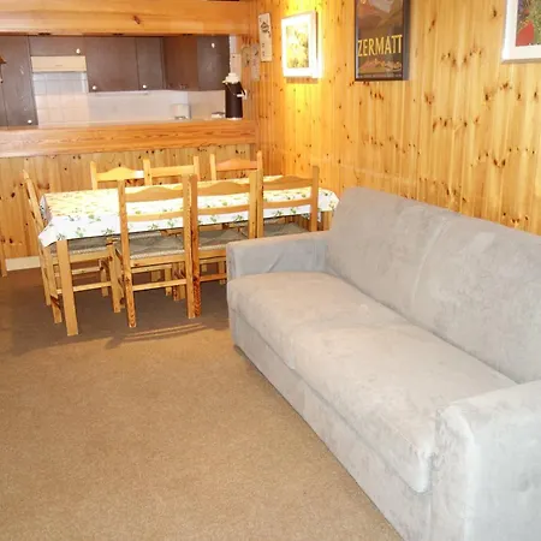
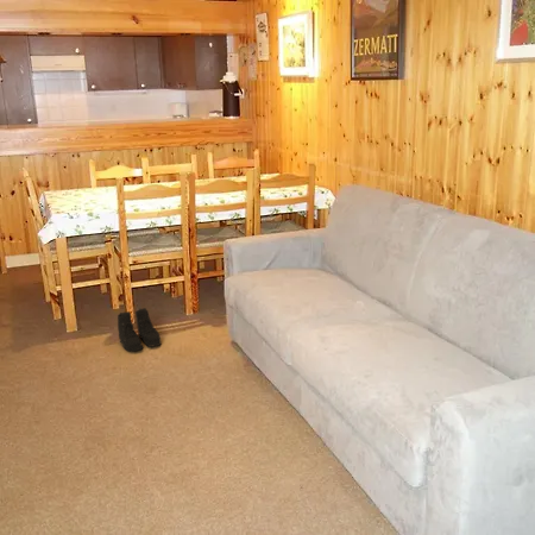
+ boots [117,307,162,353]
